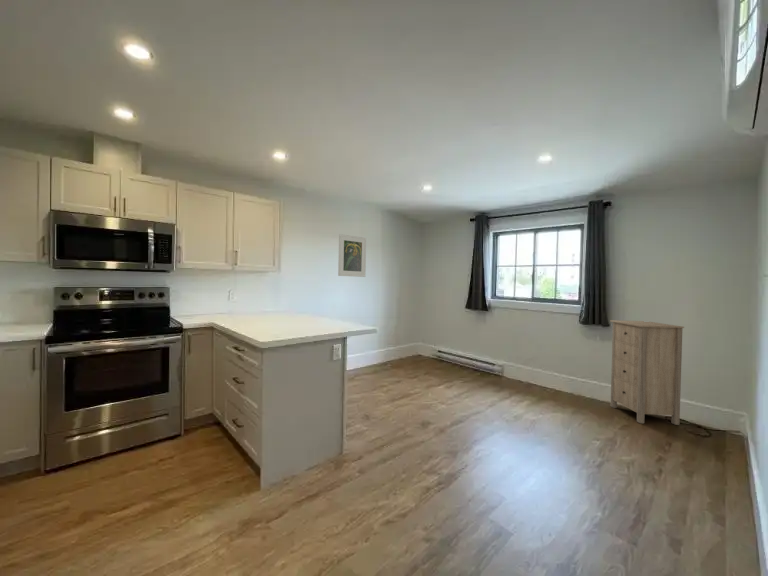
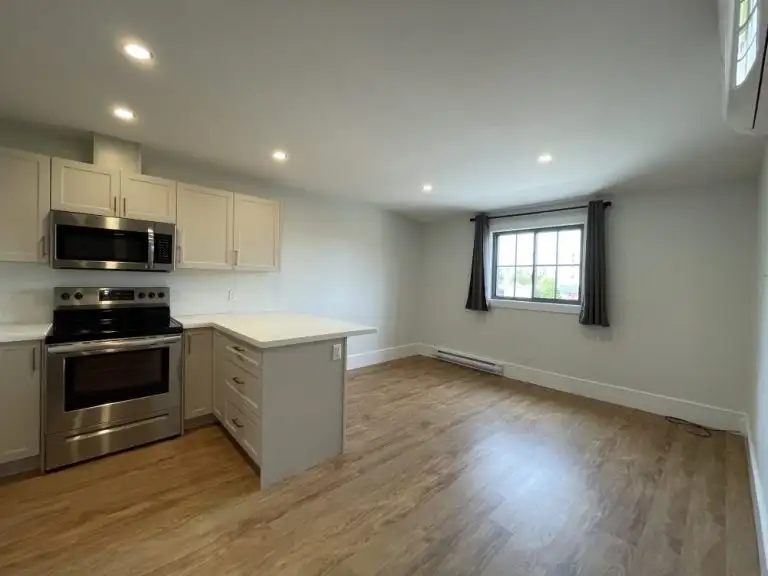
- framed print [337,233,367,278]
- storage cabinet [609,319,685,426]
